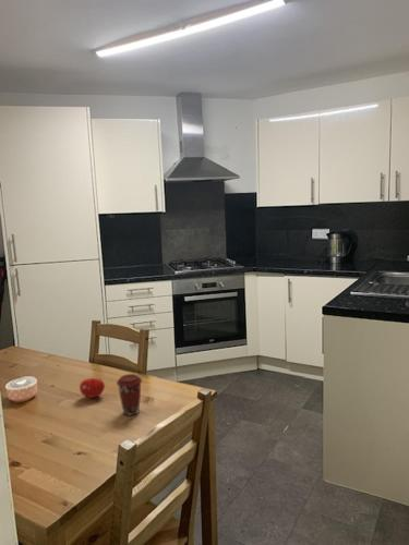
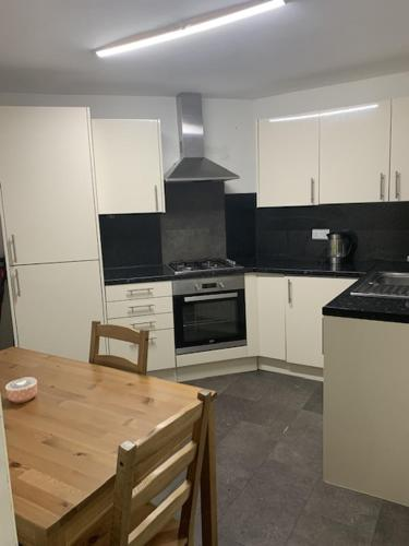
- fruit [79,377,106,399]
- coffee cup [116,373,143,416]
